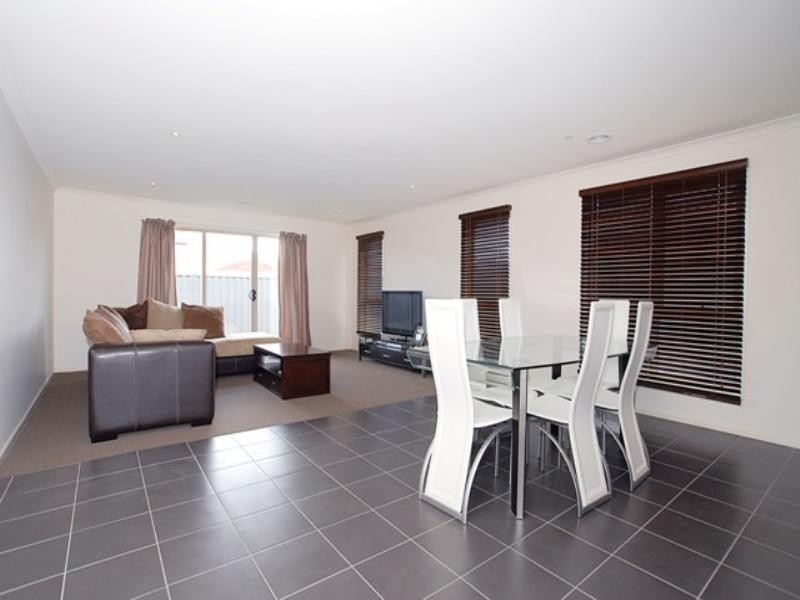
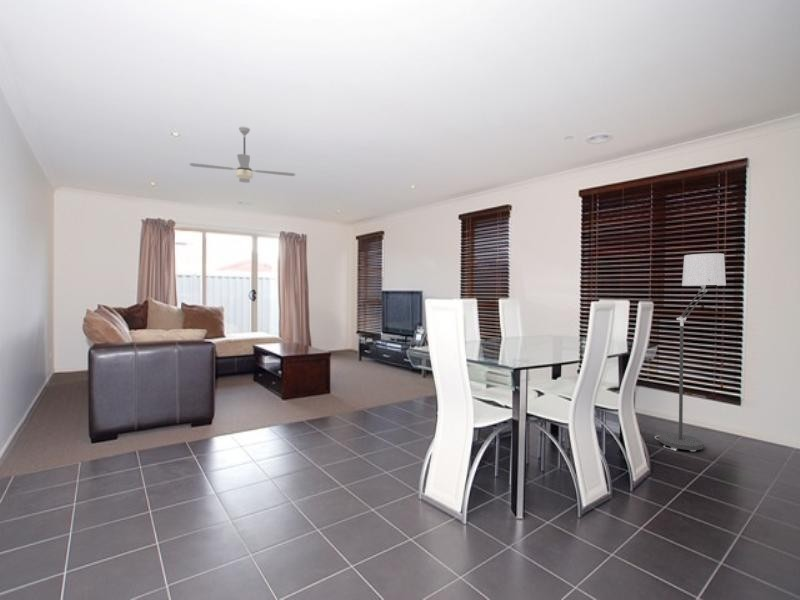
+ floor lamp [654,252,727,452]
+ ceiling fan [188,125,296,184]
